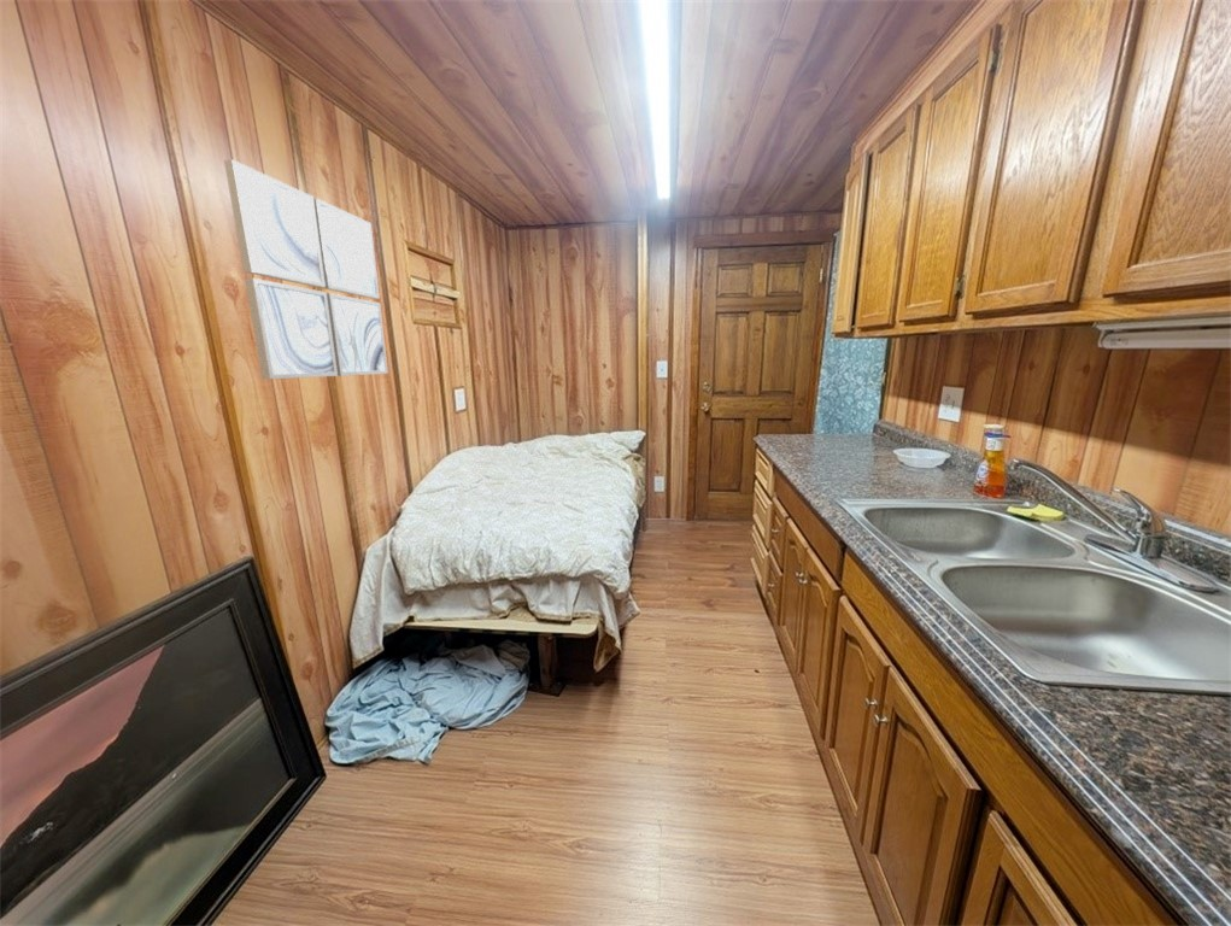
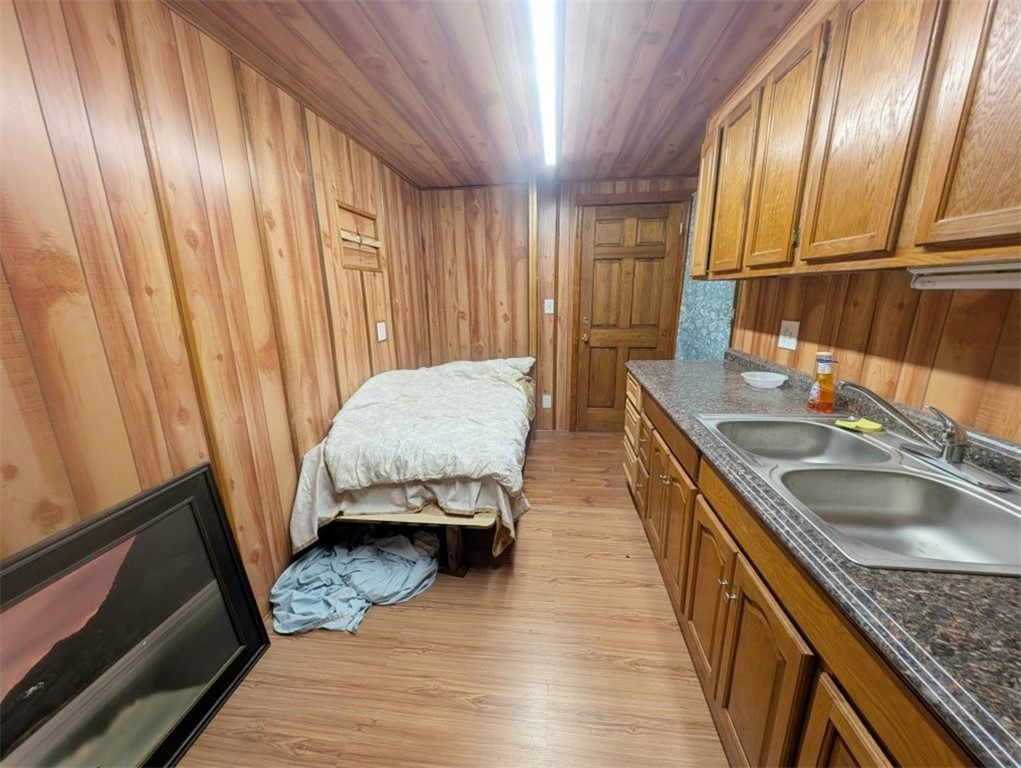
- wall art [223,158,389,380]
